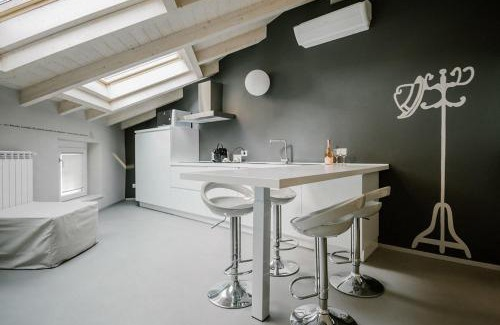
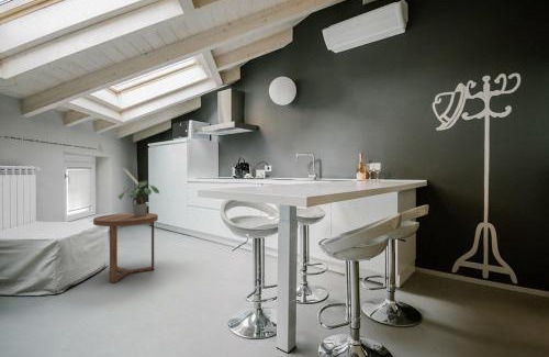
+ side table [92,212,159,283]
+ potted plant [117,181,160,216]
